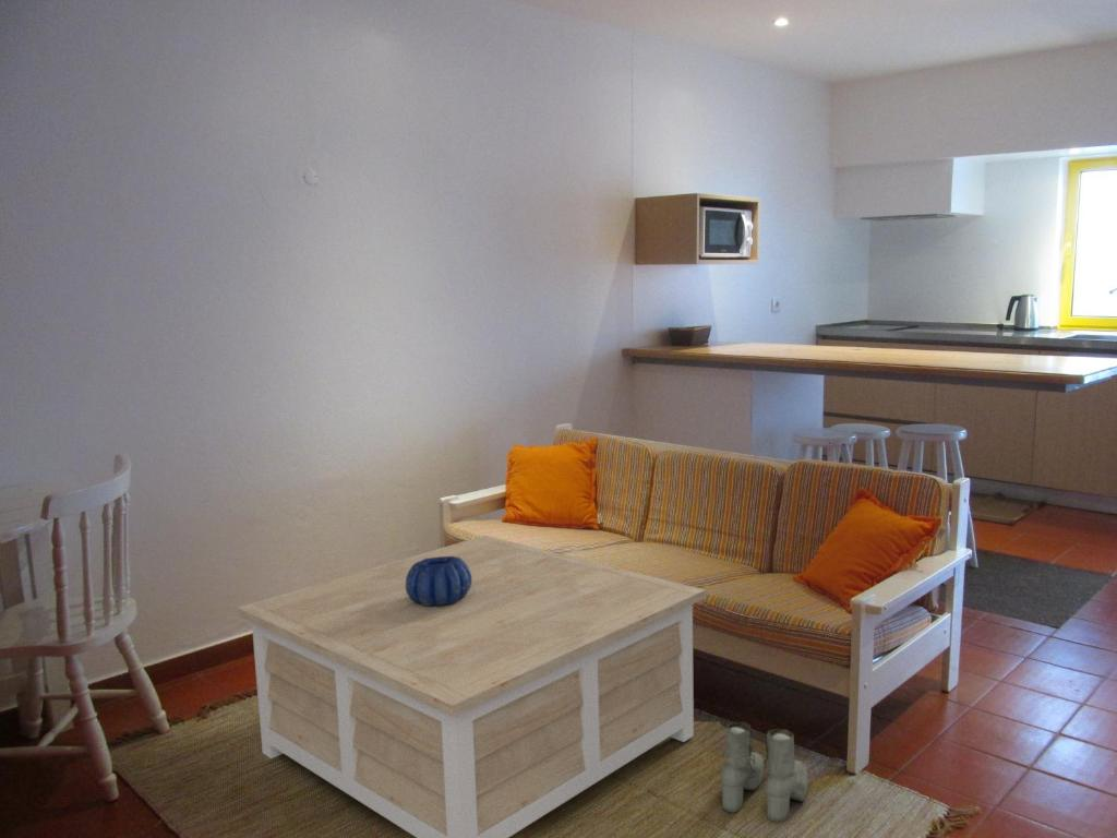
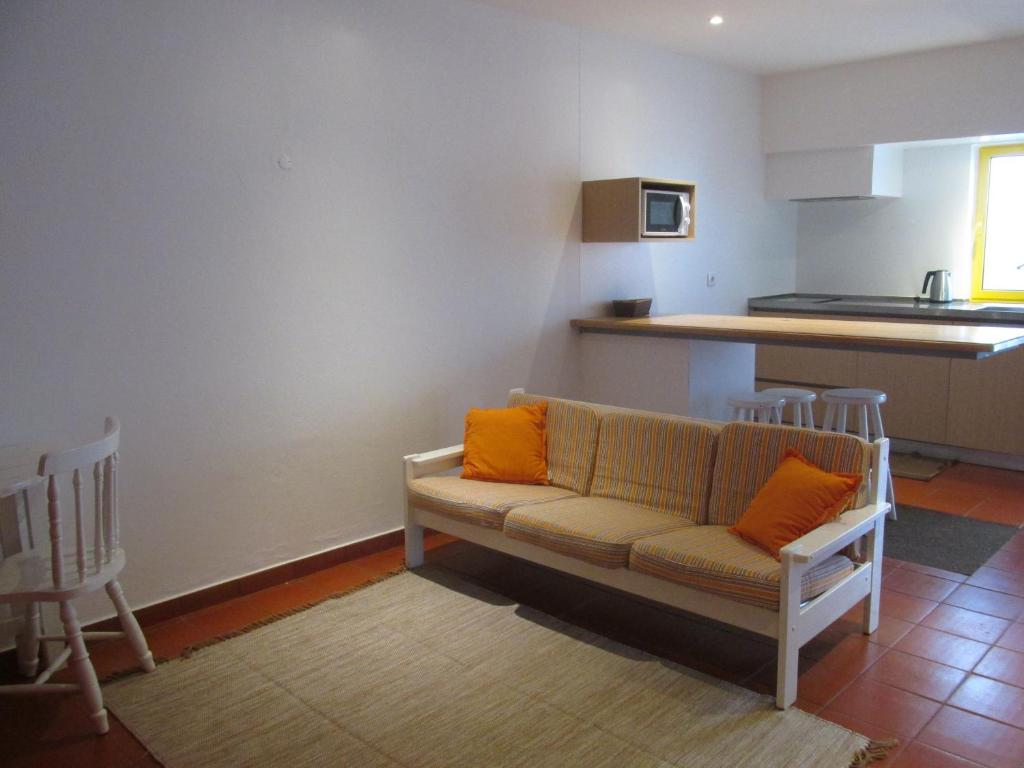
- coffee table [236,535,707,838]
- boots [720,721,809,824]
- decorative bowl [406,556,471,607]
